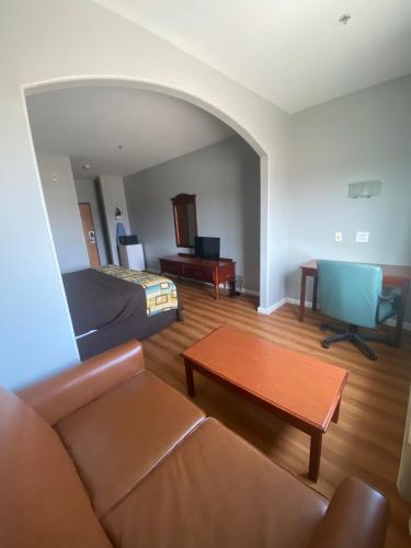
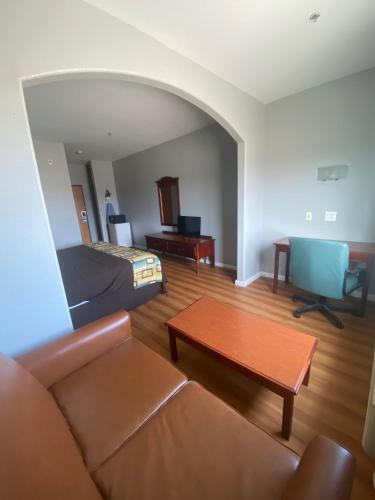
- waste bin [225,274,244,299]
